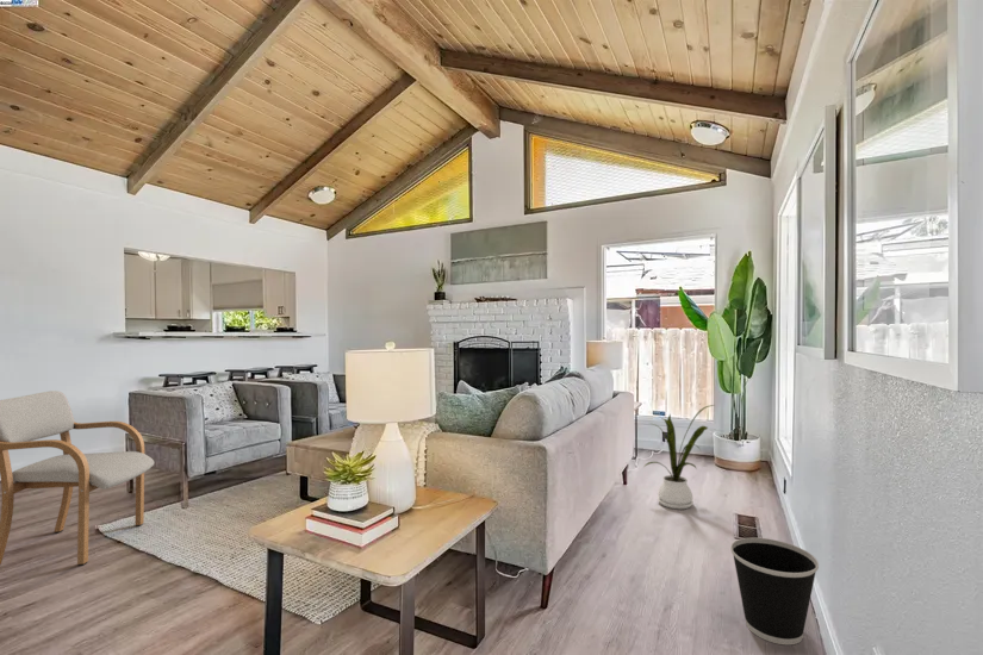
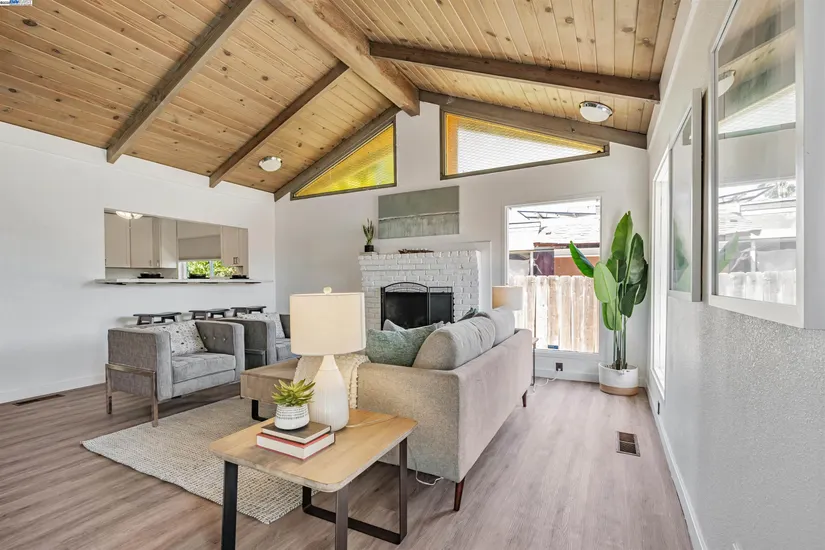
- wastebasket [729,537,820,645]
- house plant [643,404,715,510]
- armchair [0,389,155,567]
